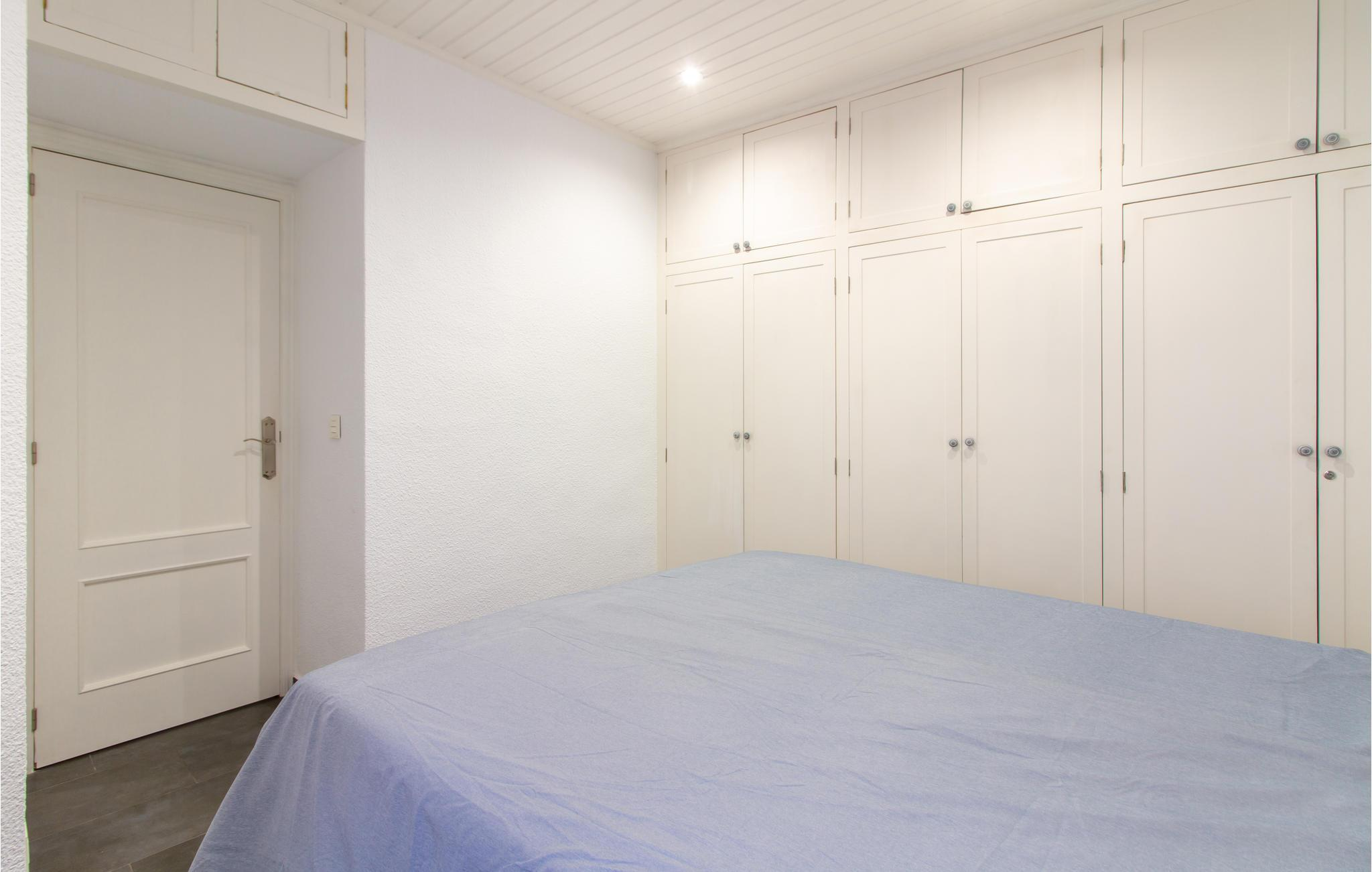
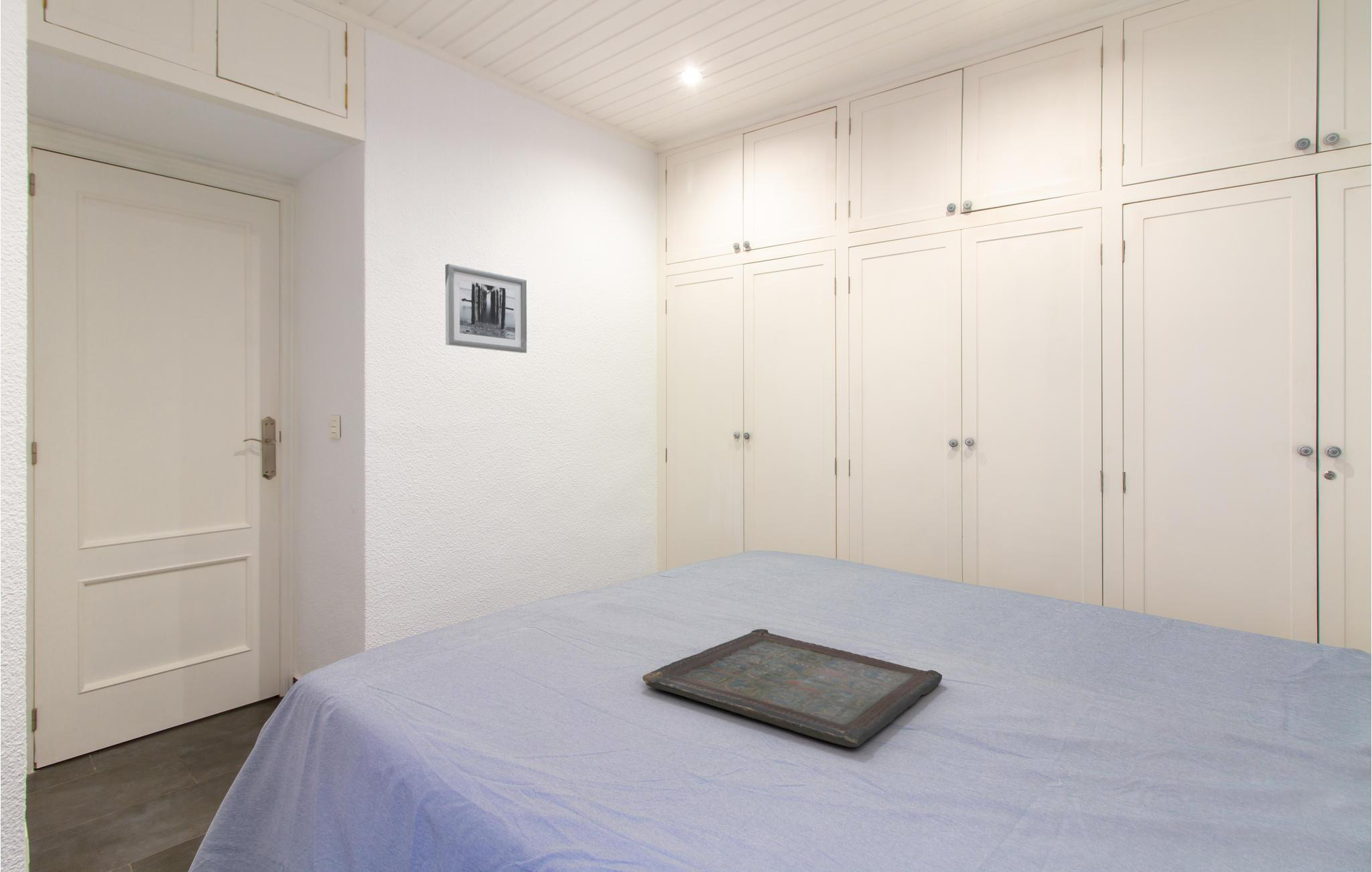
+ serving tray [642,628,943,748]
+ wall art [445,263,527,354]
